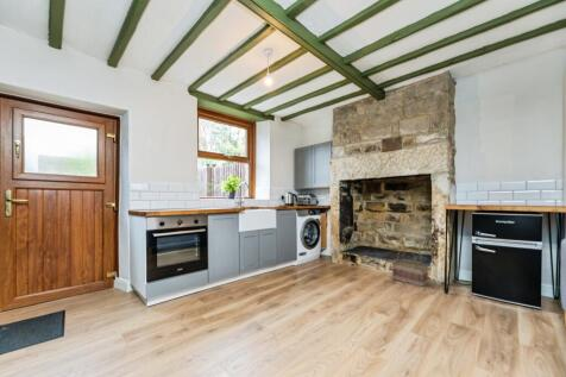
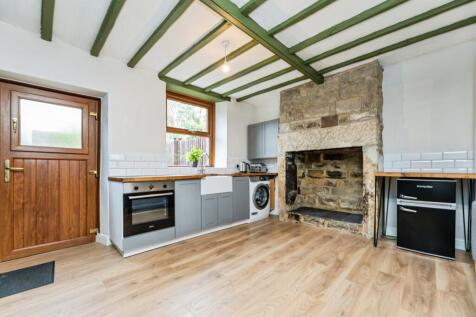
- basket [391,245,430,288]
